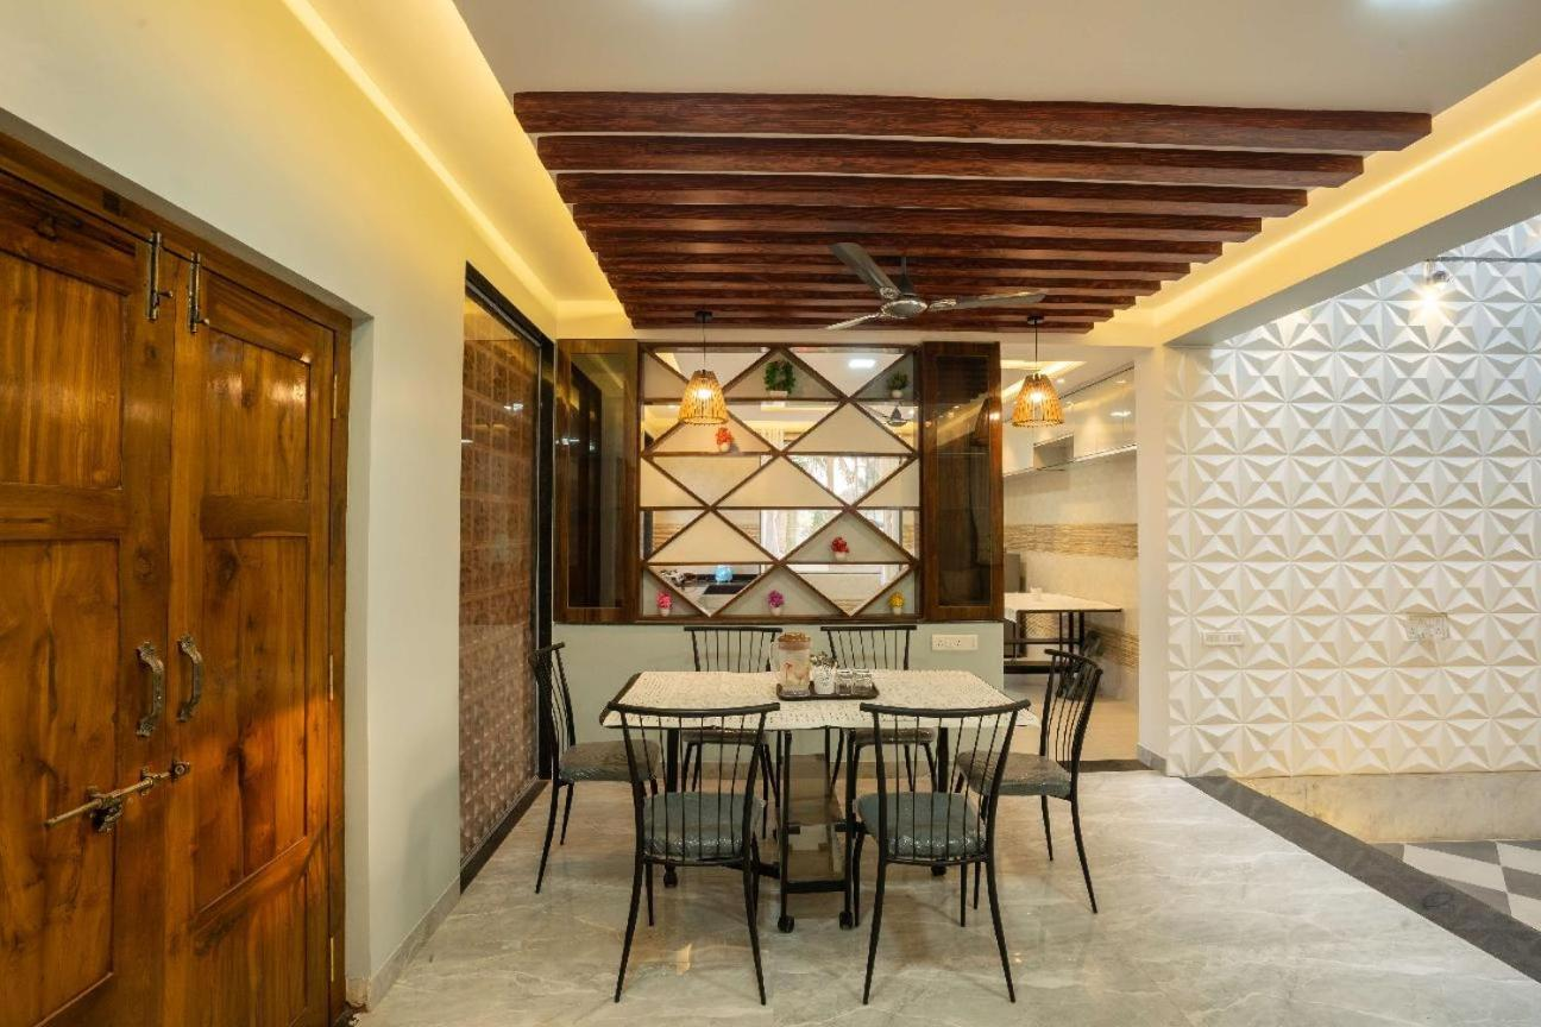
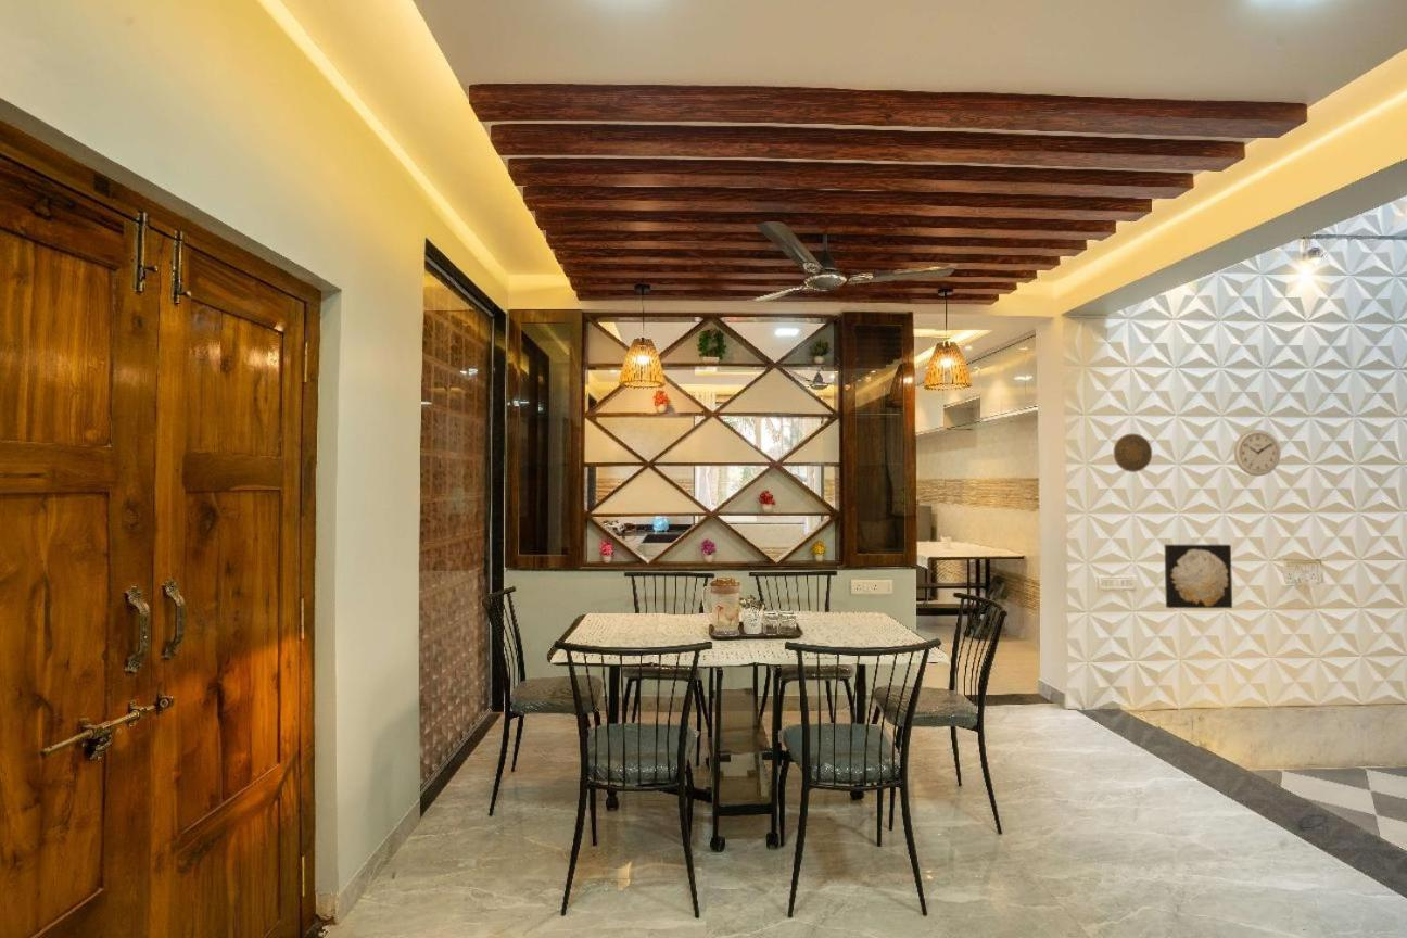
+ wall clock [1233,429,1282,477]
+ decorative plate [1113,432,1153,473]
+ wall art [1164,544,1233,609]
